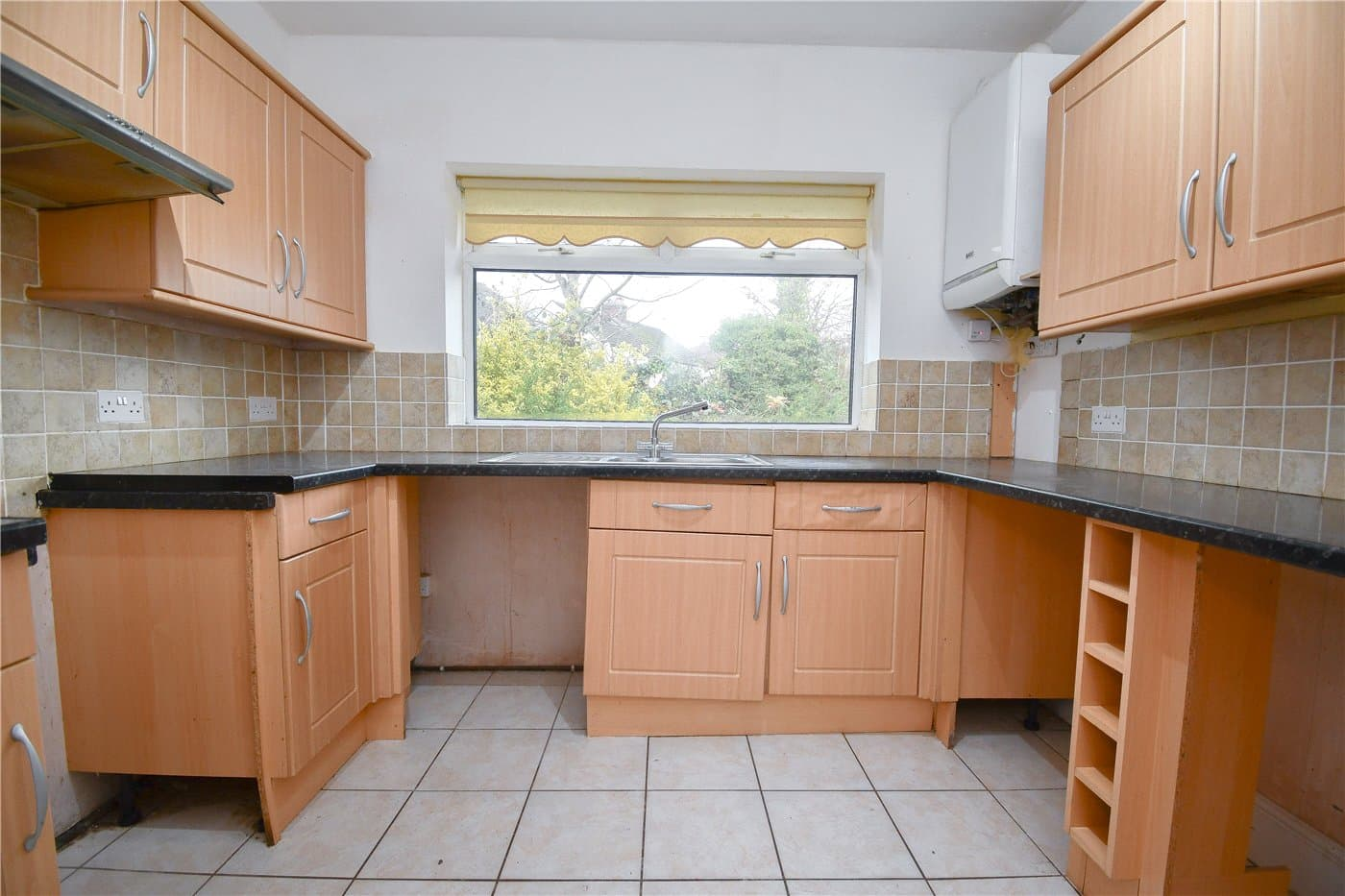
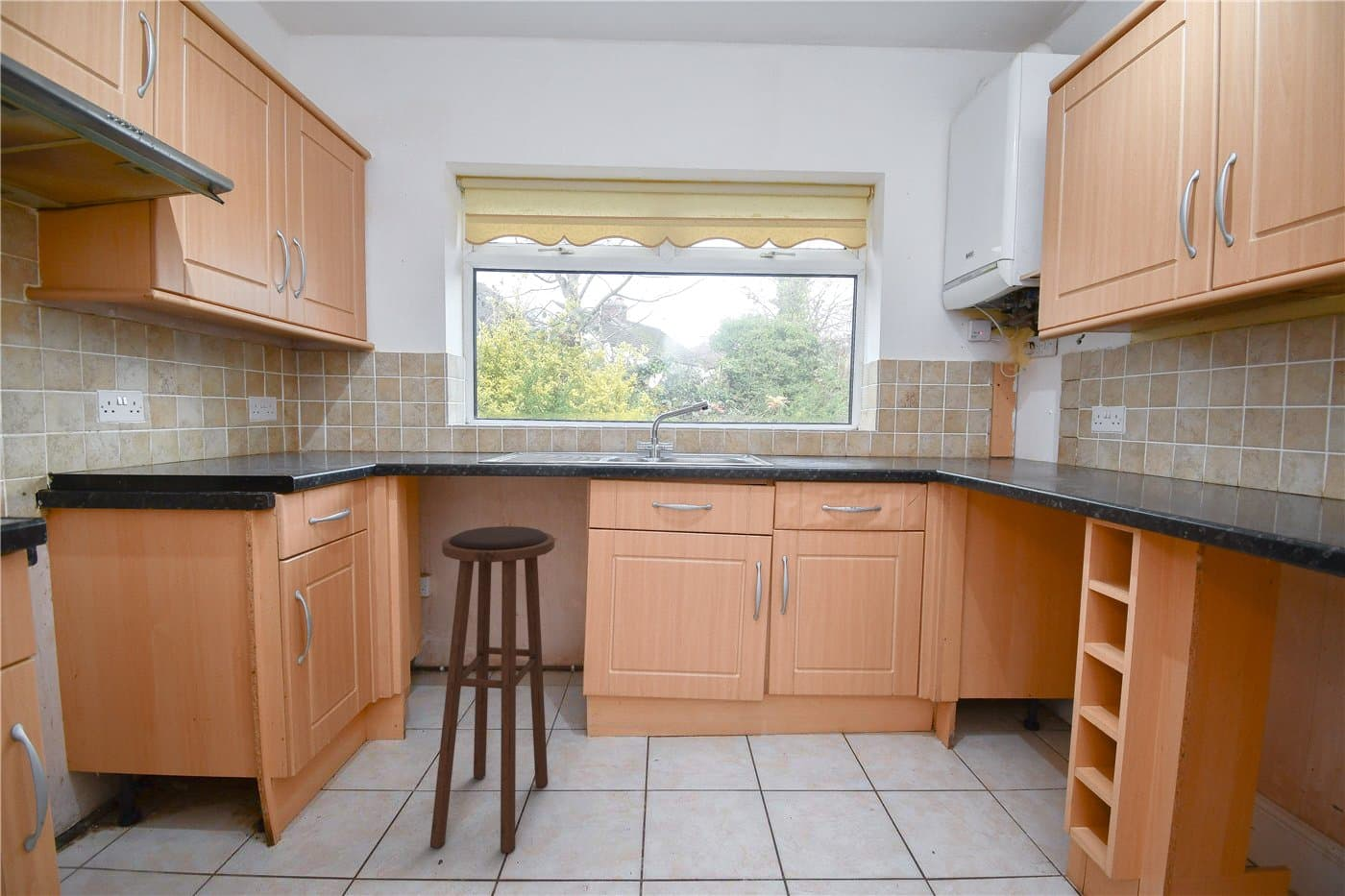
+ stool [429,525,555,854]
